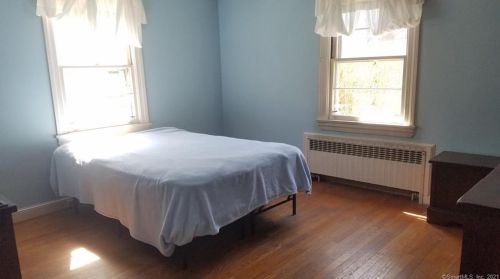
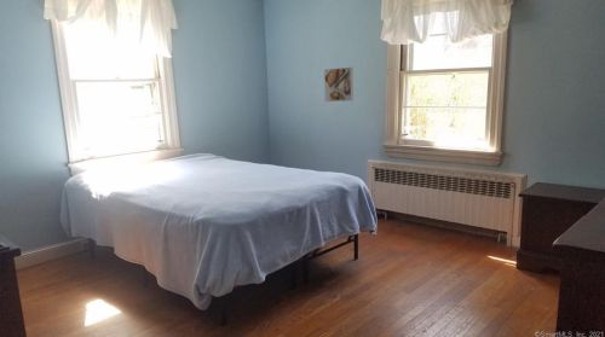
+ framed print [323,66,355,103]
